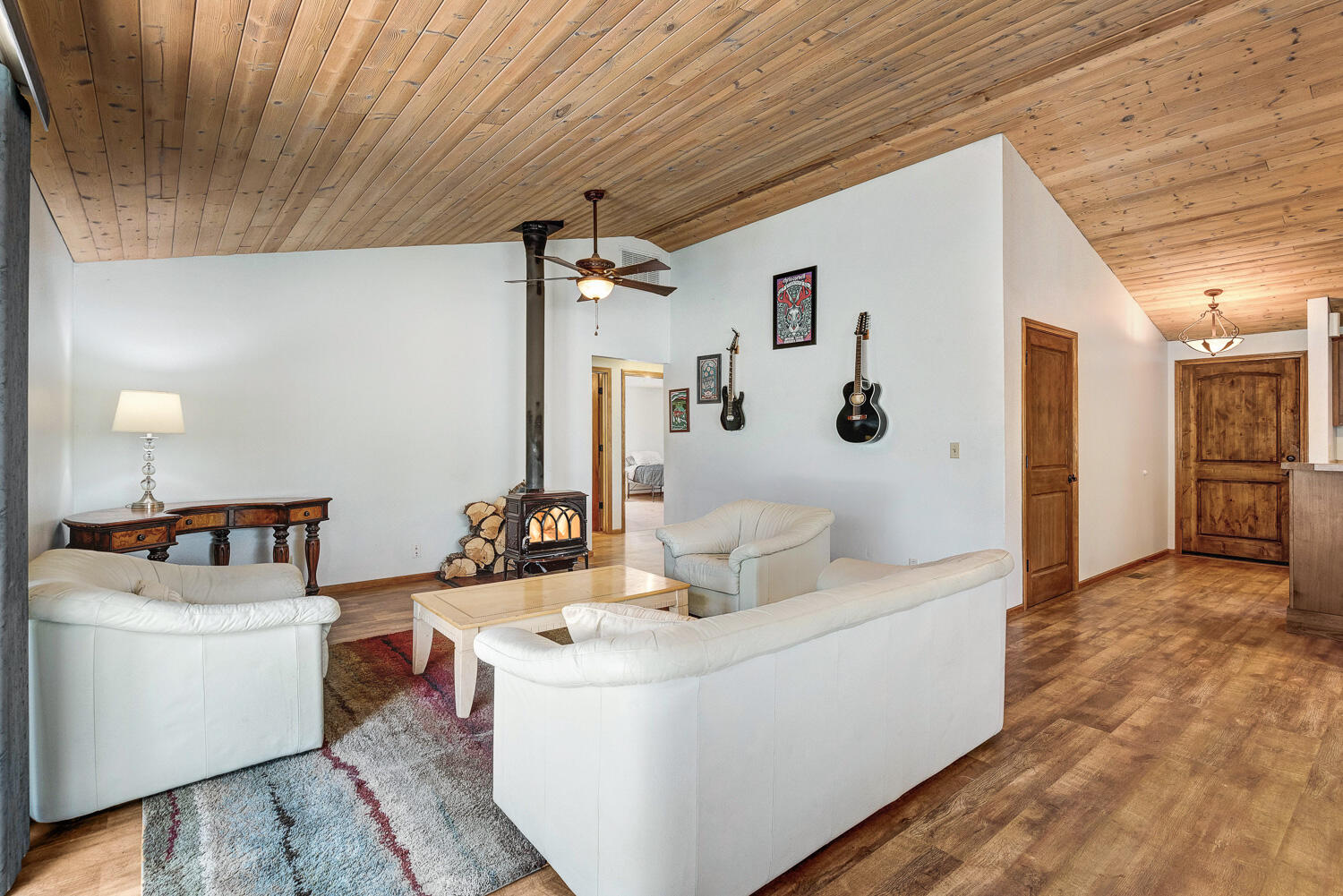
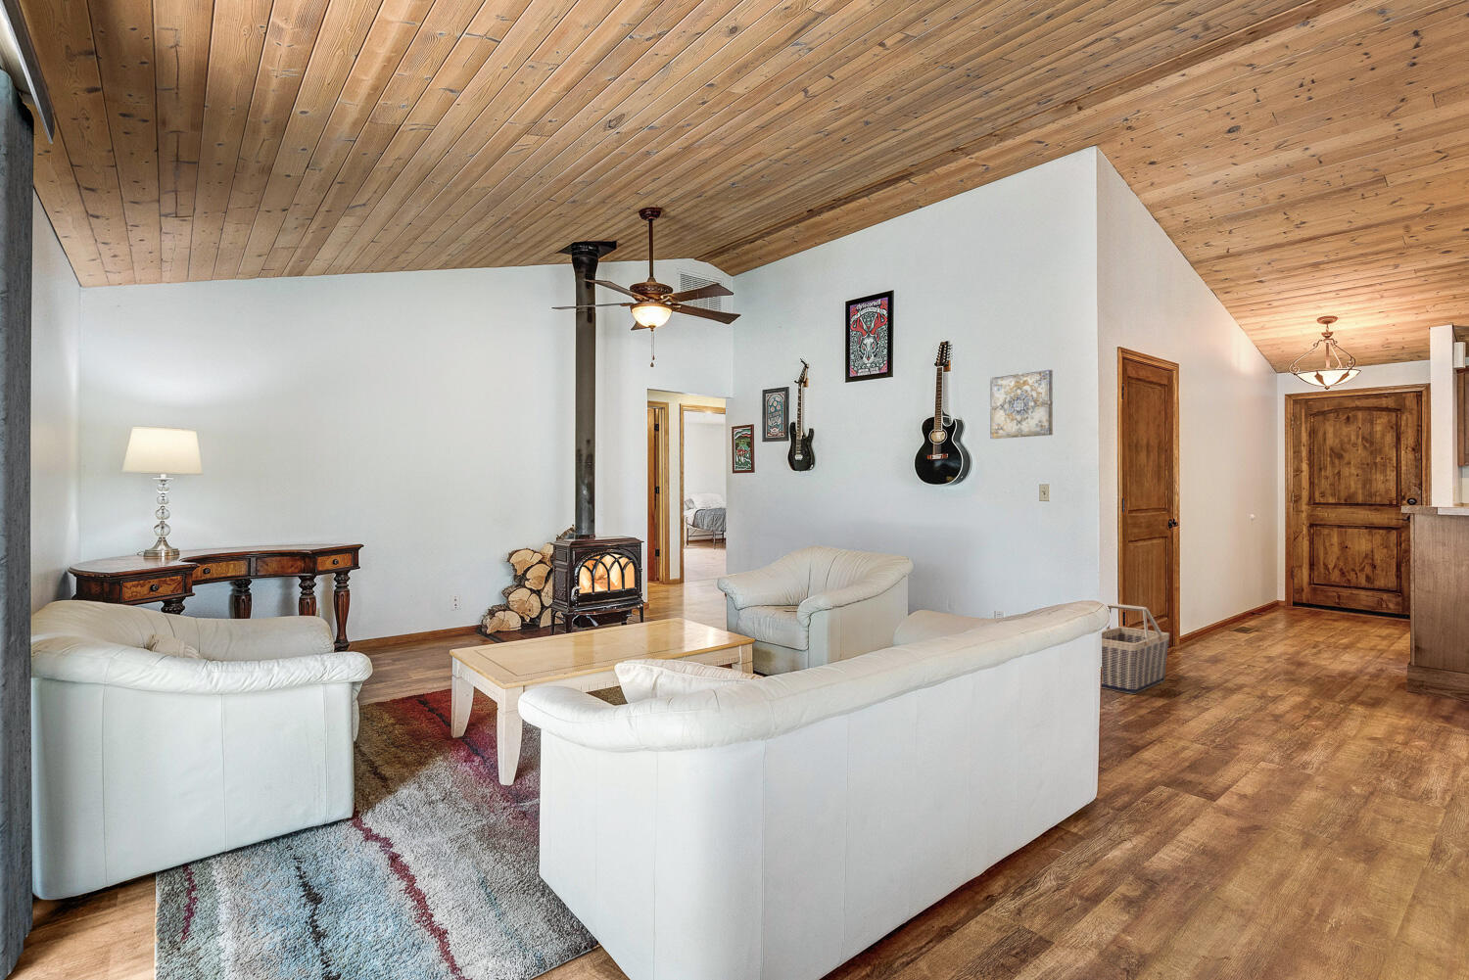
+ basket [1101,603,1170,696]
+ wall art [989,369,1053,440]
